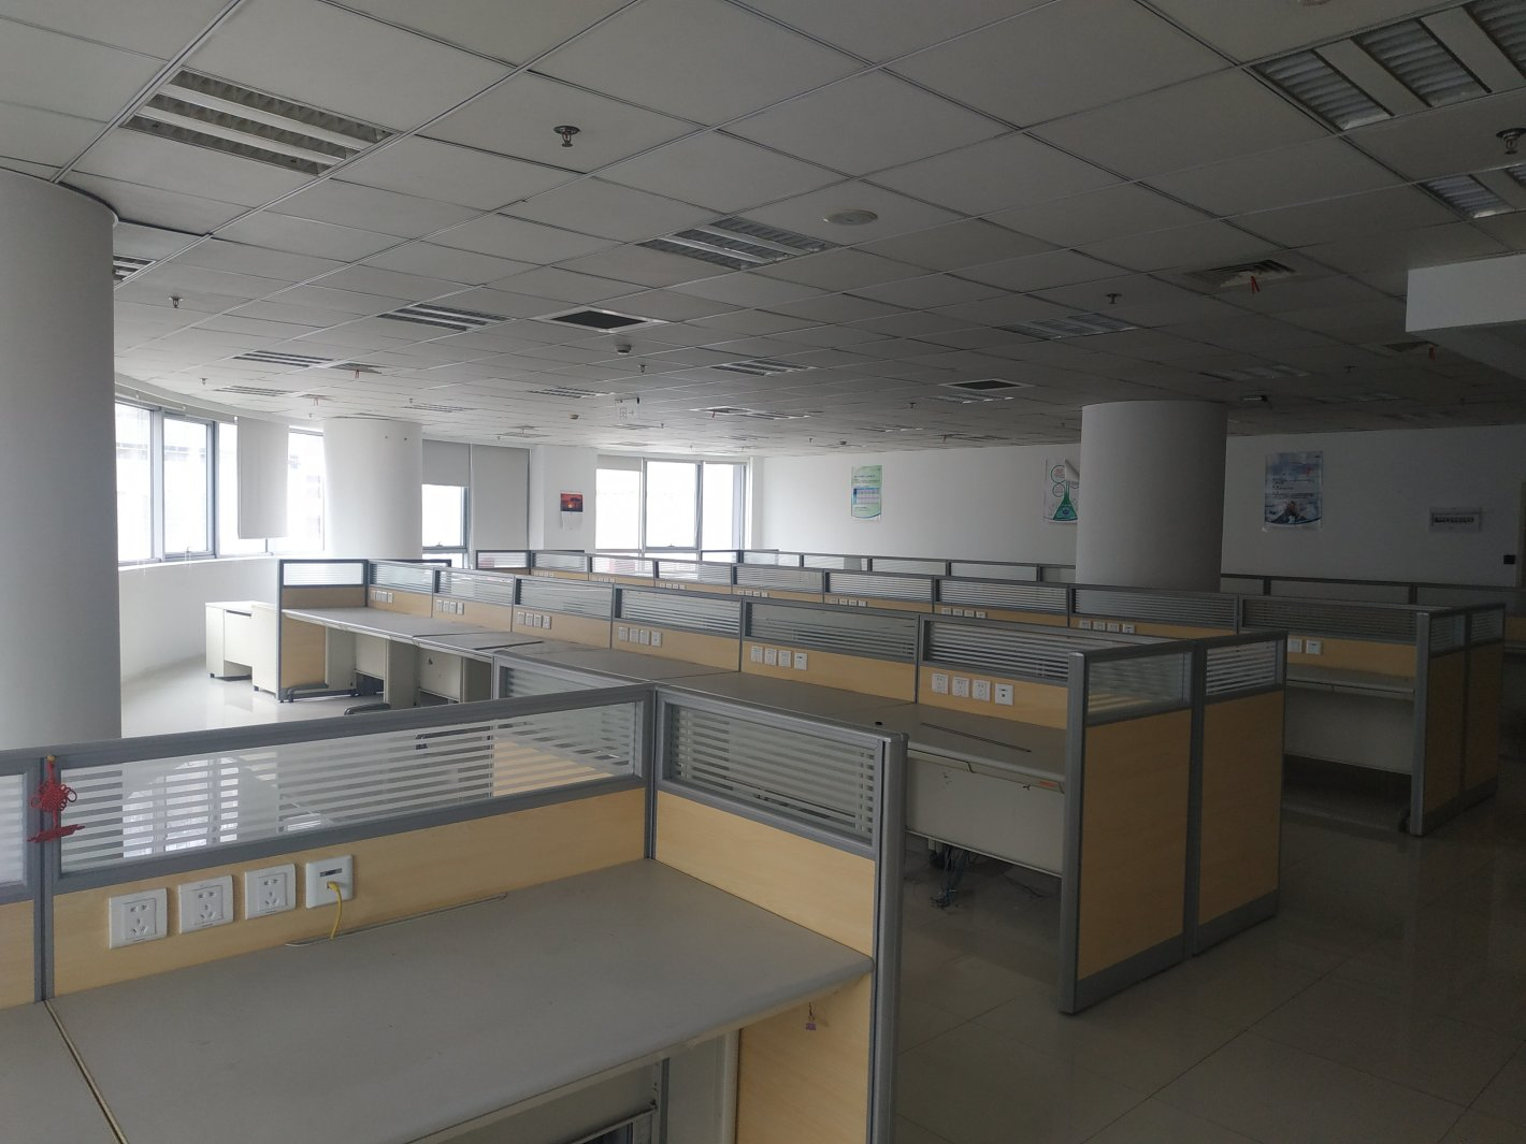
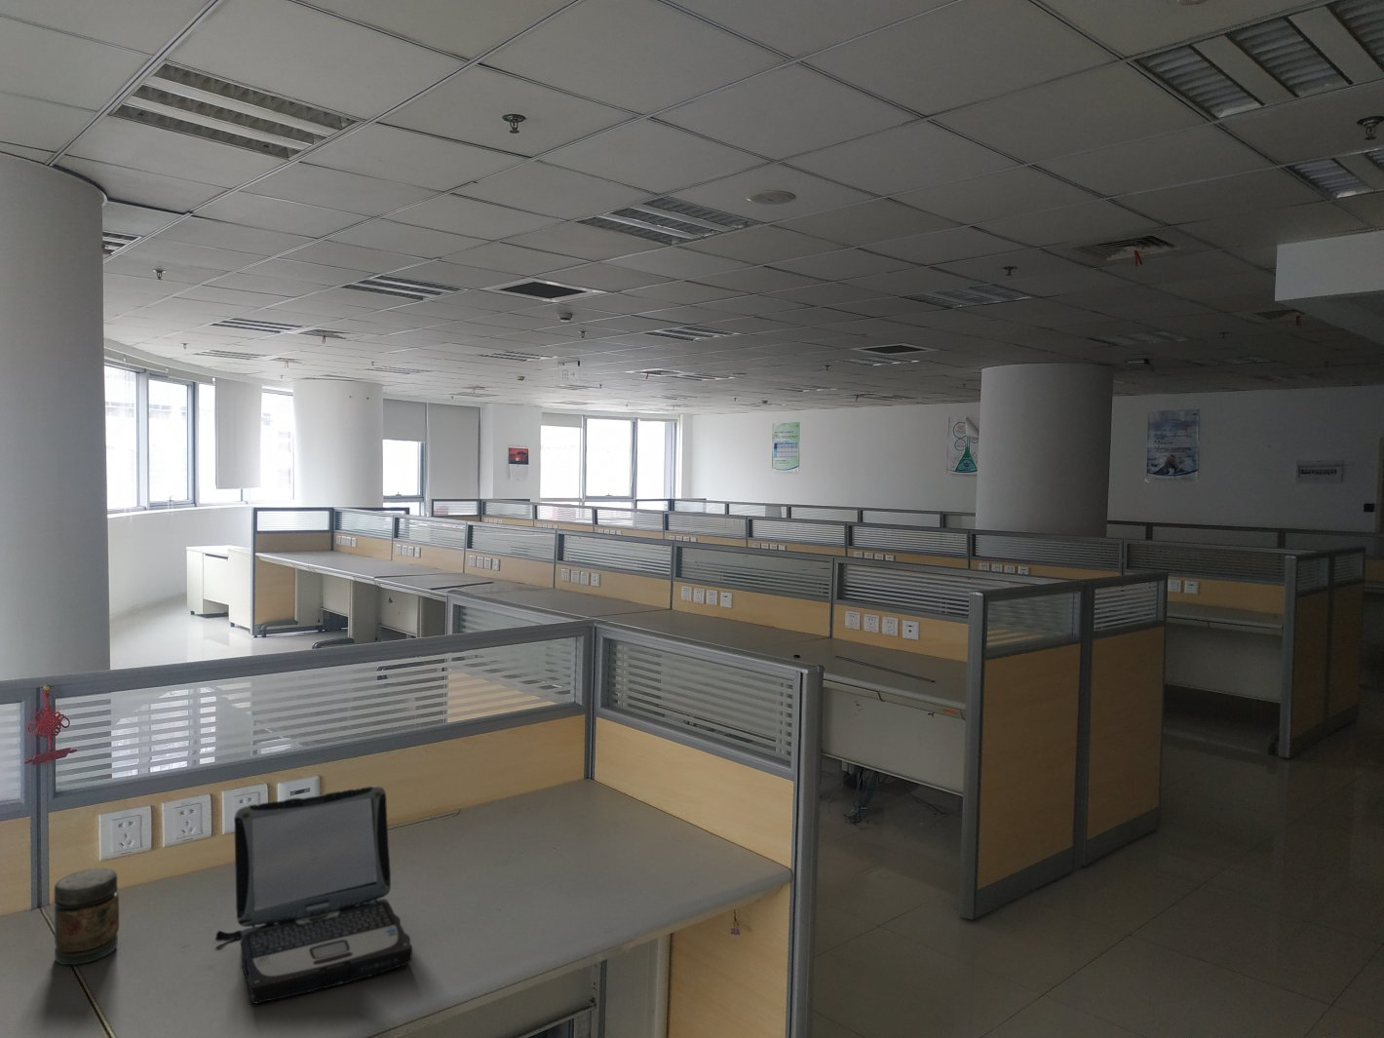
+ laptop [215,785,413,1004]
+ jar [52,868,120,966]
